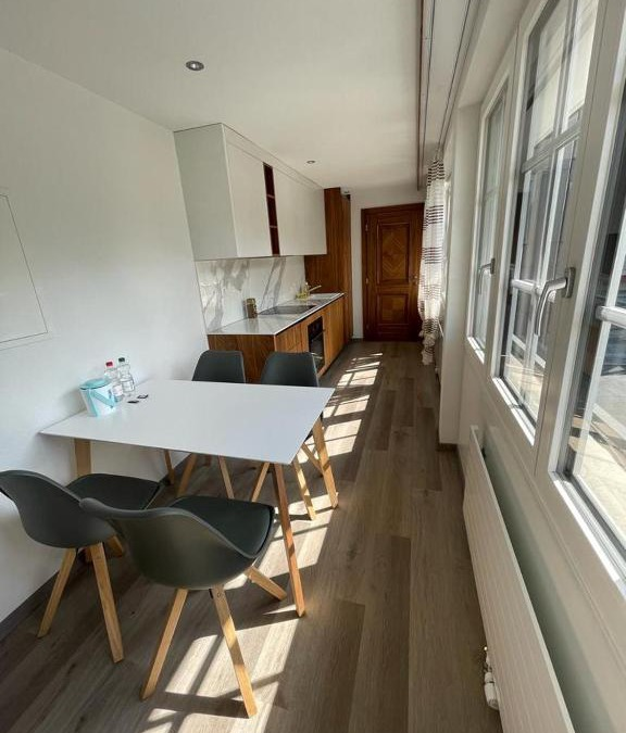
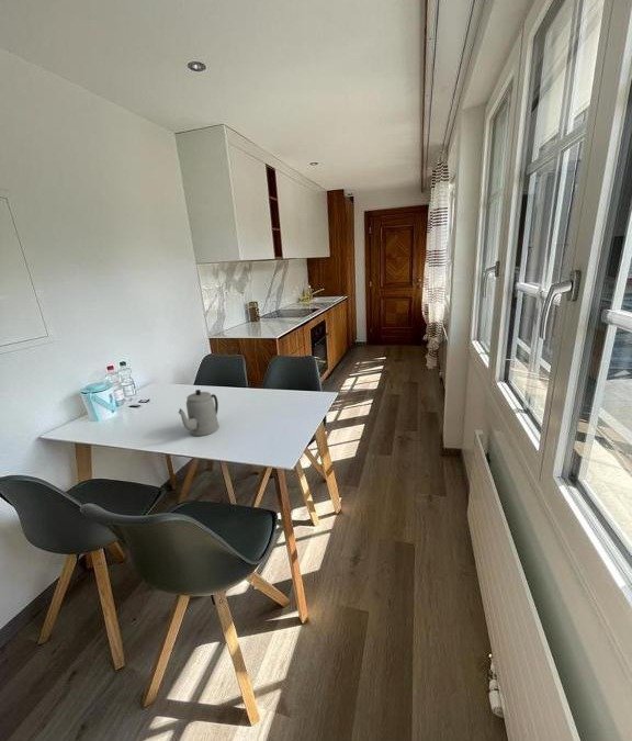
+ teapot [177,389,221,437]
